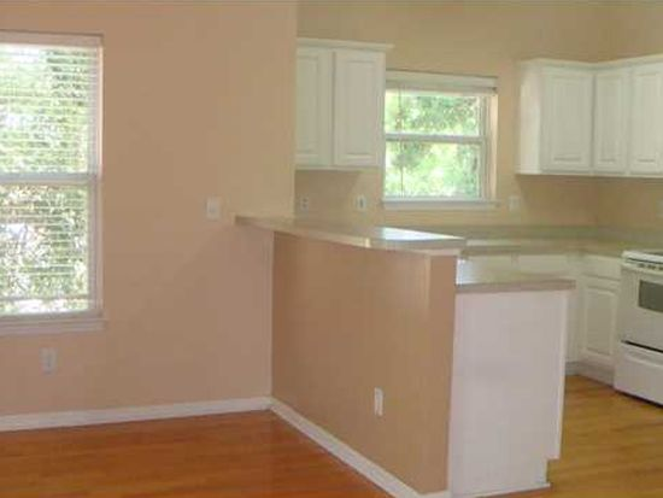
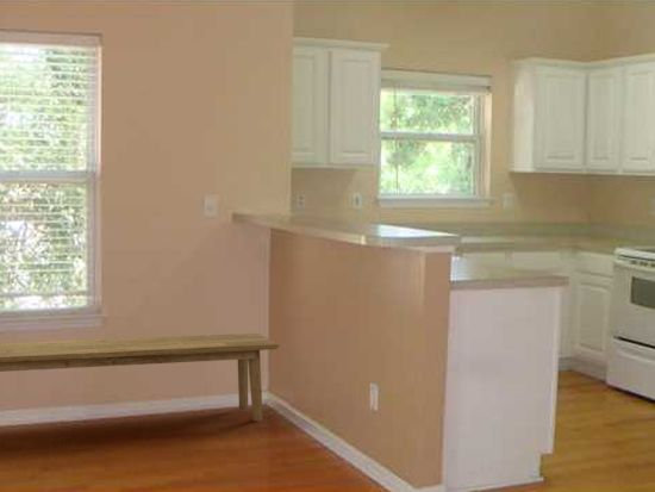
+ bench [0,332,280,423]
